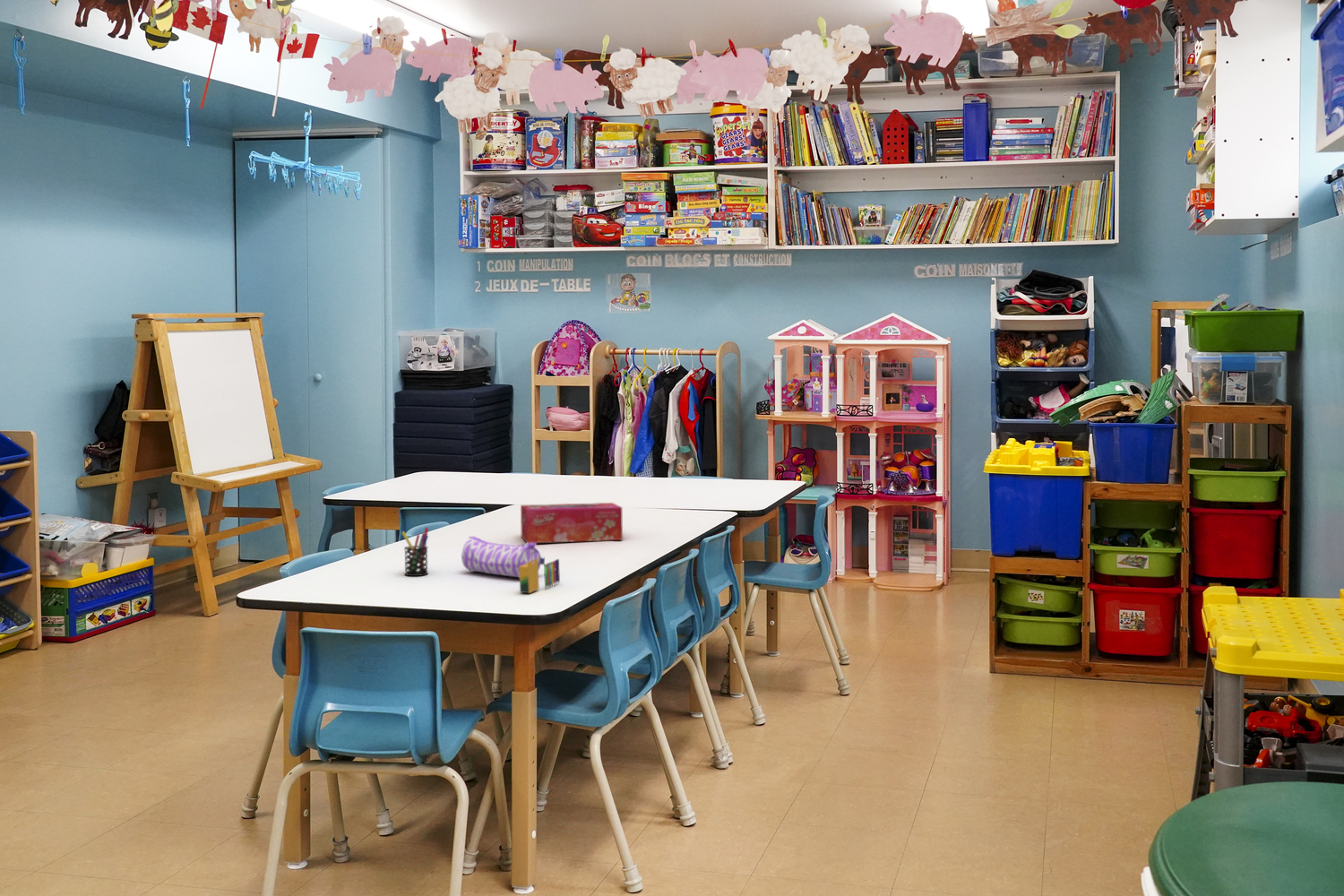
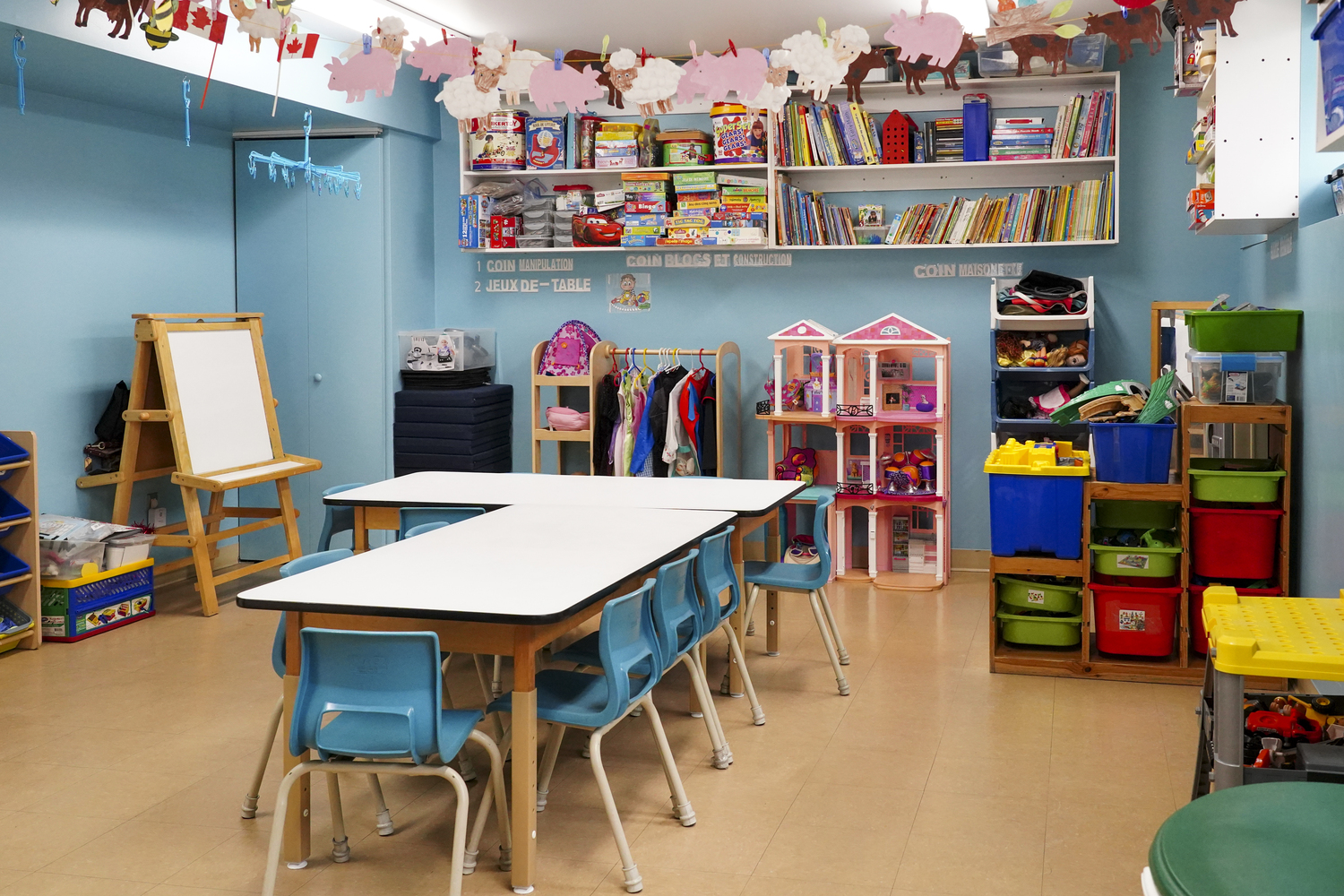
- pen holder [401,527,429,577]
- crayon [519,558,561,594]
- tissue box [520,502,624,544]
- pencil case [461,536,546,579]
